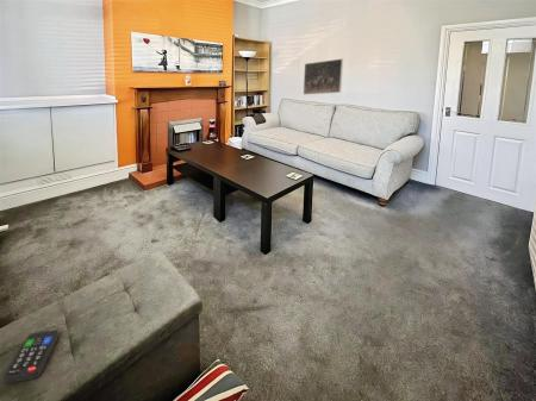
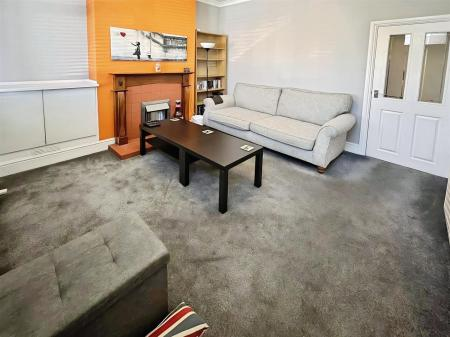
- remote control [2,330,60,384]
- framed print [303,57,344,95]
